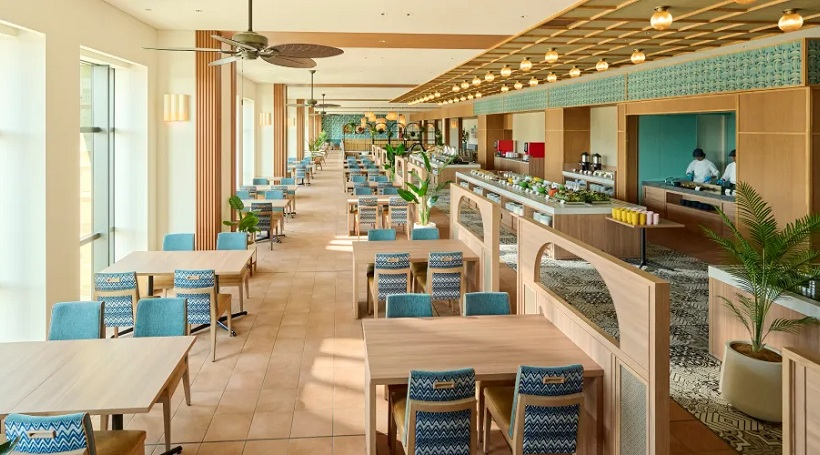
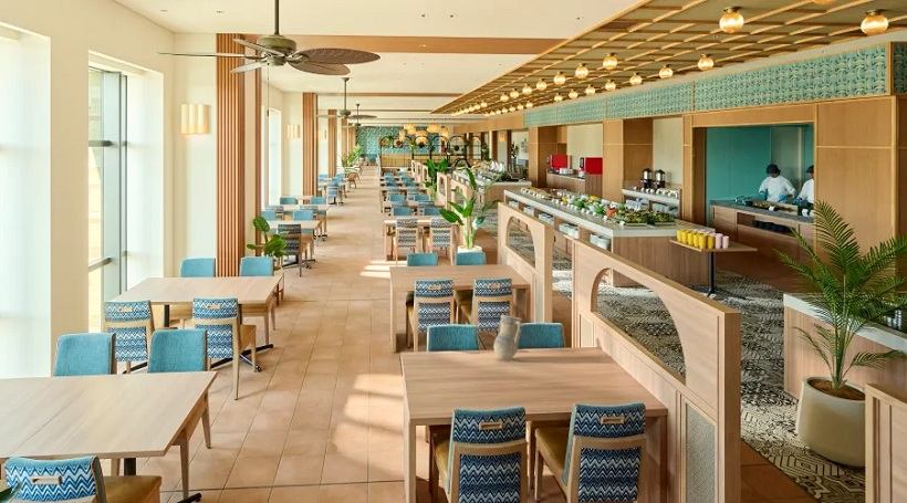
+ vase [492,314,523,360]
